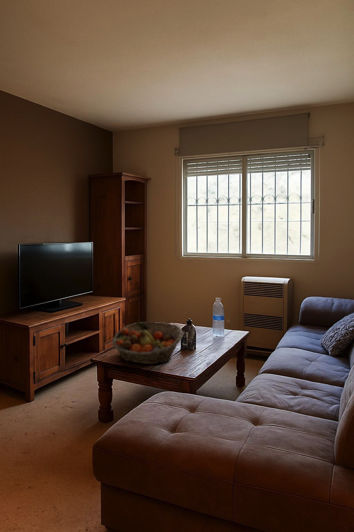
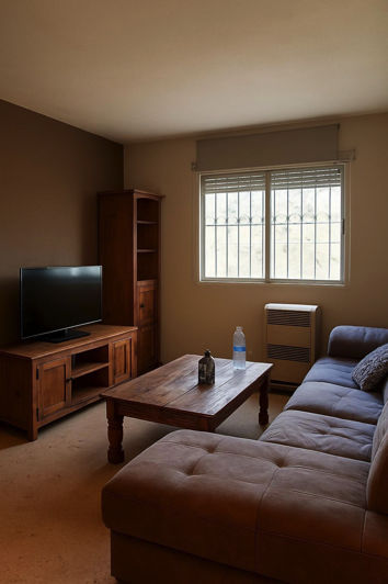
- fruit basket [111,321,184,365]
